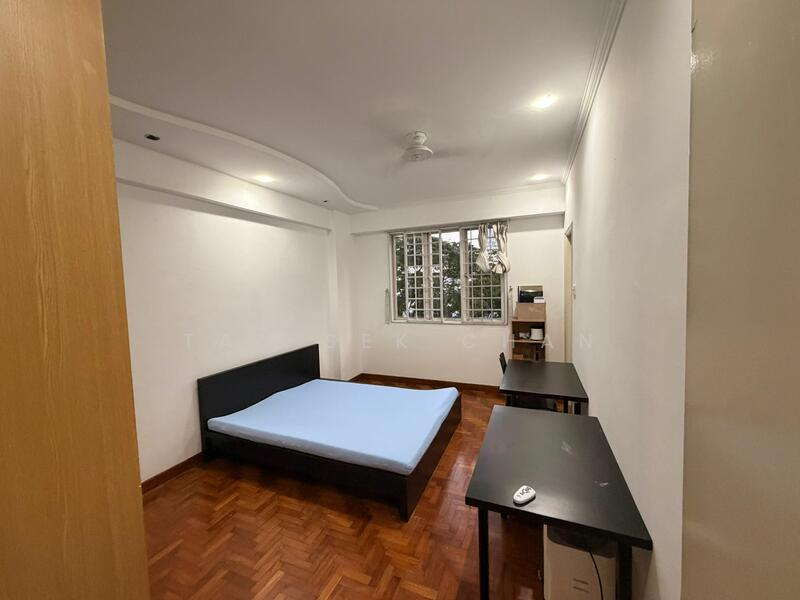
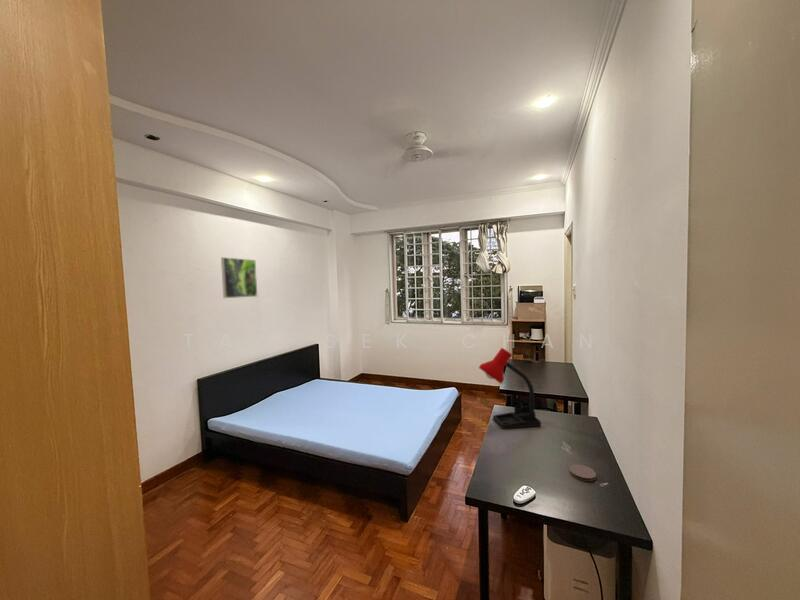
+ coaster [568,463,597,482]
+ desk lamp [478,347,542,430]
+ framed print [220,256,258,299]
